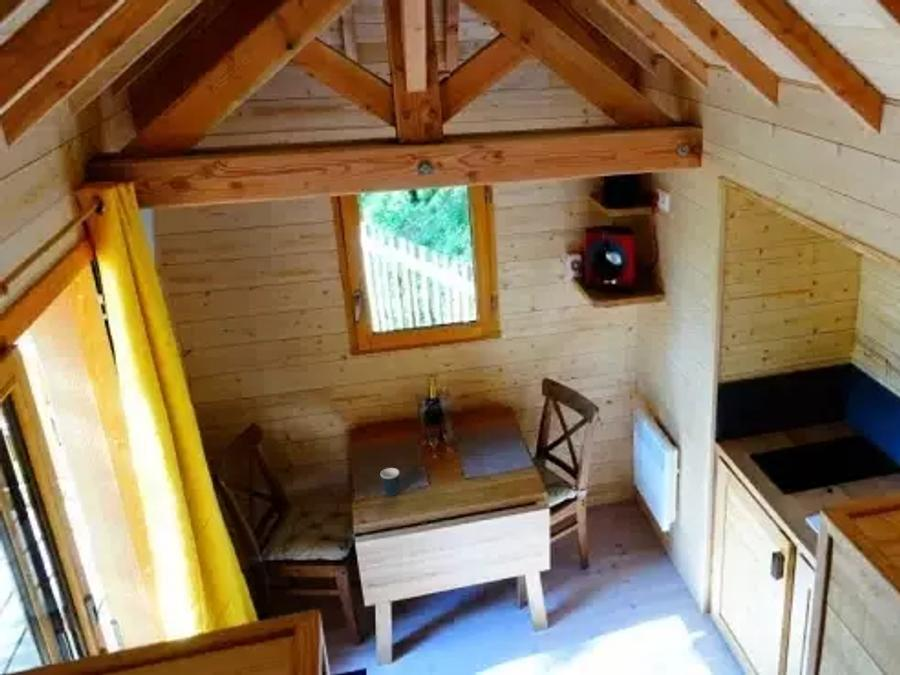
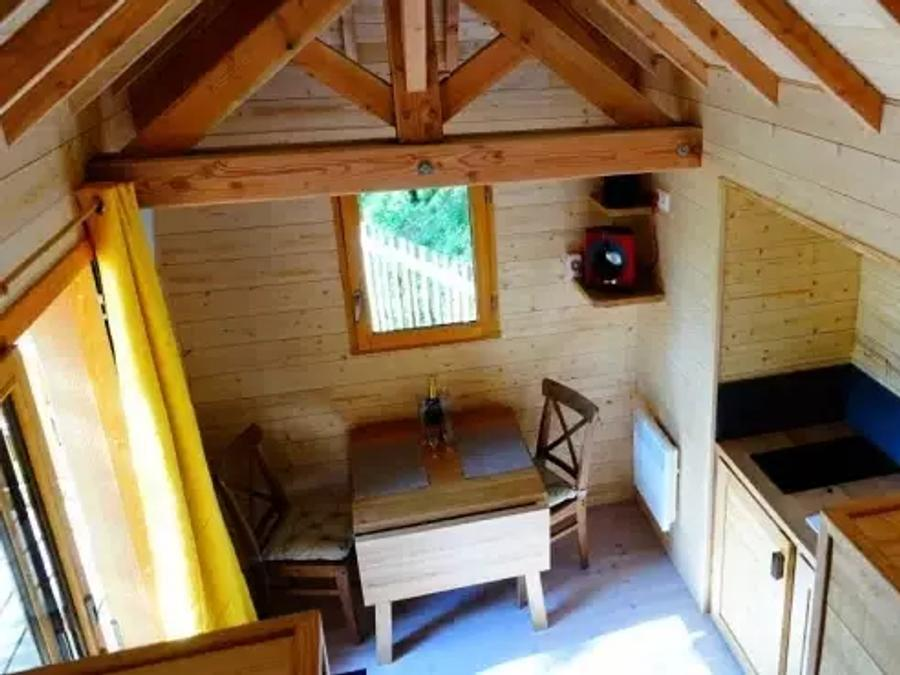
- mug [380,467,401,497]
